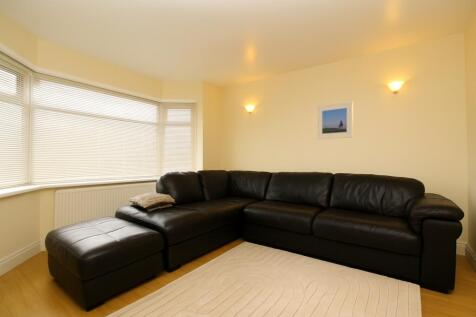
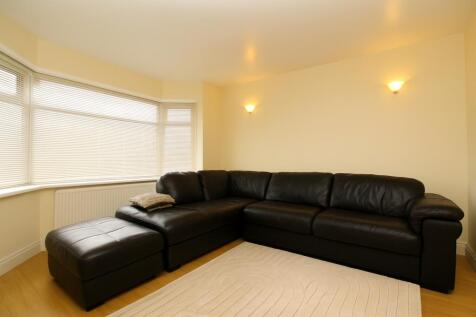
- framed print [316,100,354,140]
